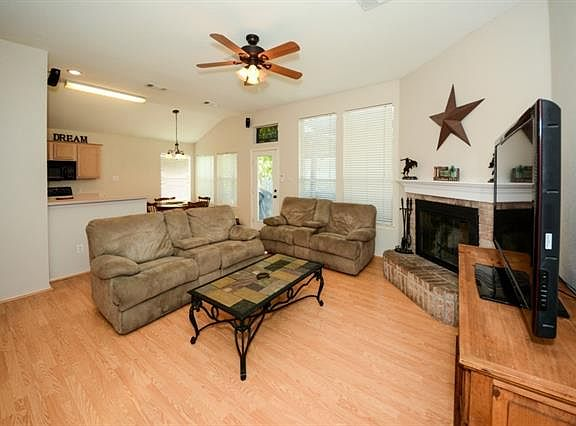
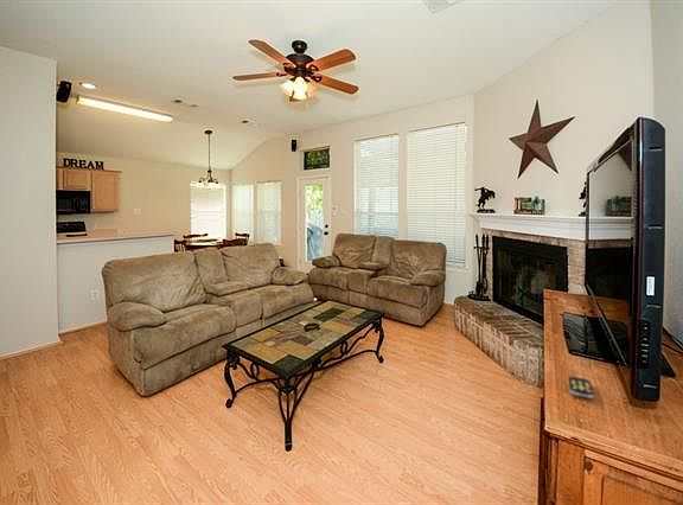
+ remote control [567,376,595,399]
